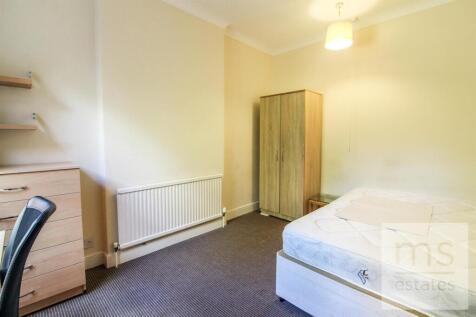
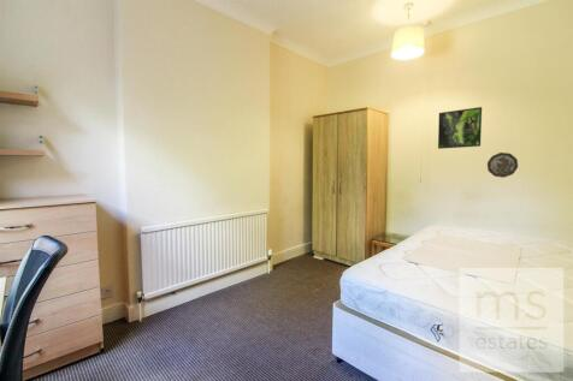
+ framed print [437,106,483,150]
+ decorative plate [486,151,519,179]
